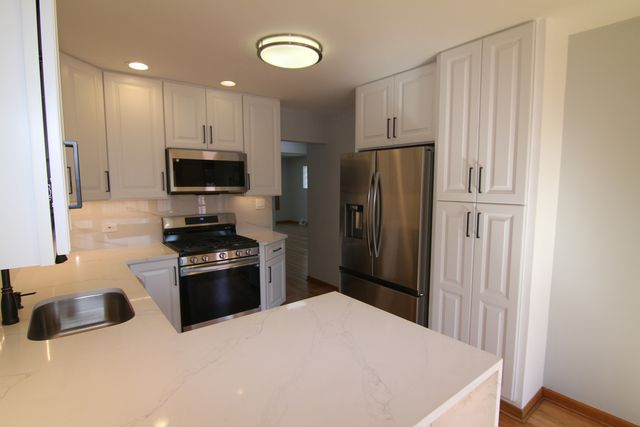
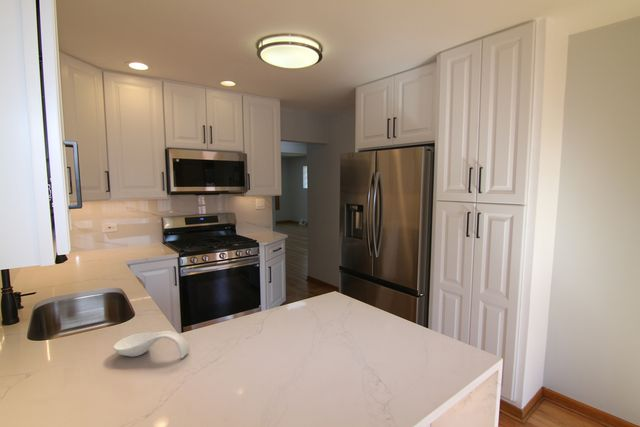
+ spoon rest [112,330,191,359]
